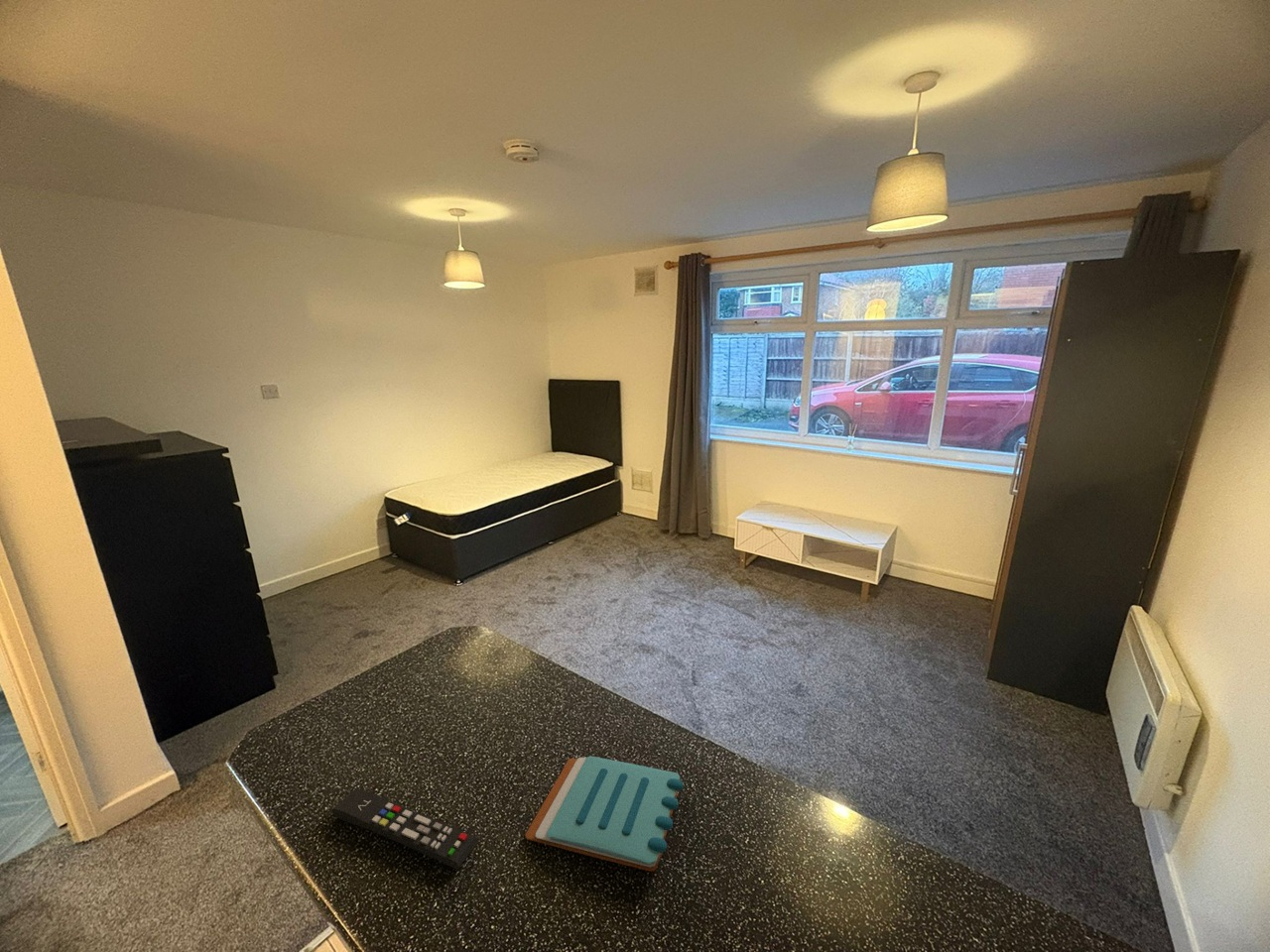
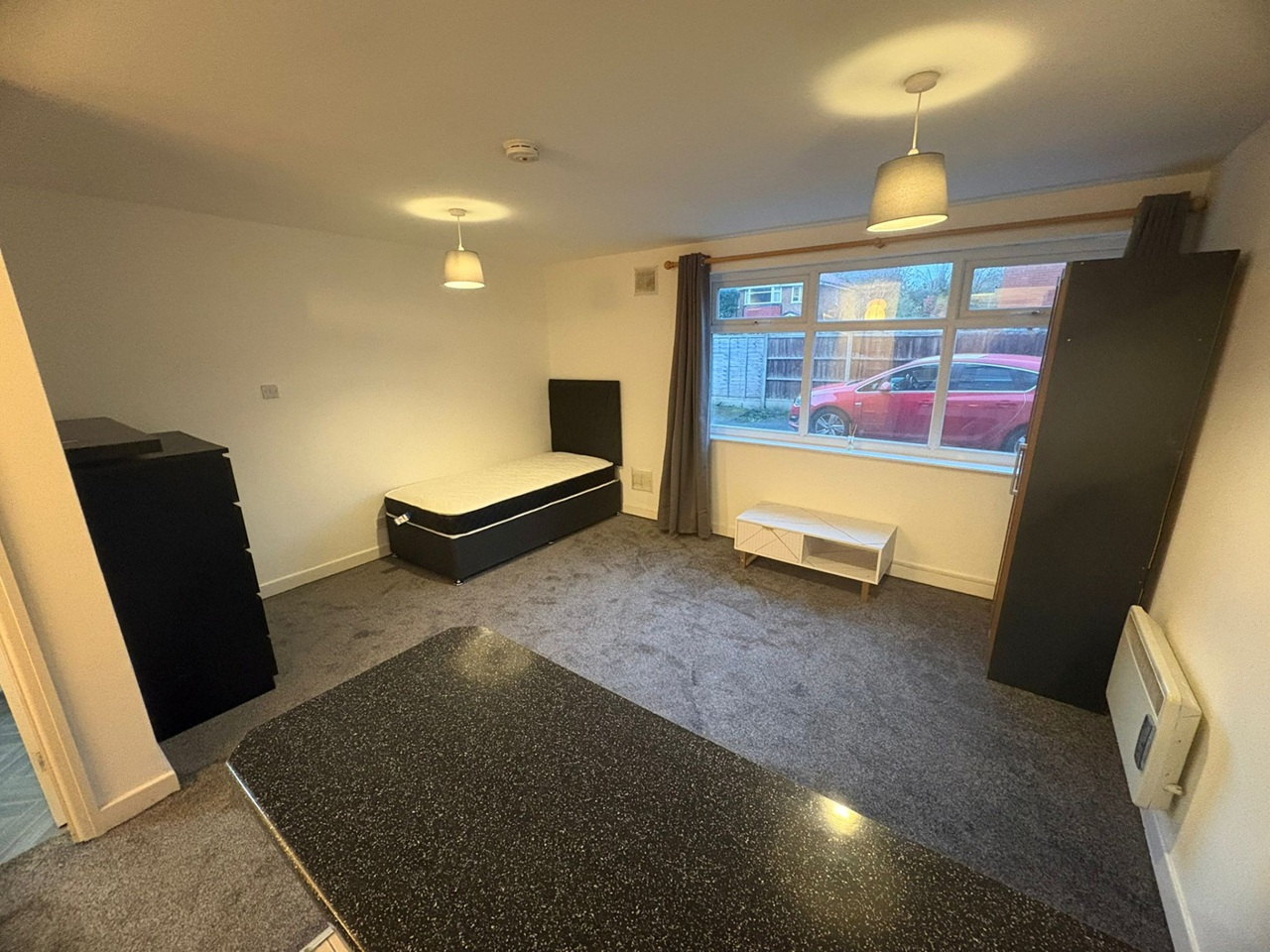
- notebook [524,755,685,872]
- remote control [330,786,478,871]
